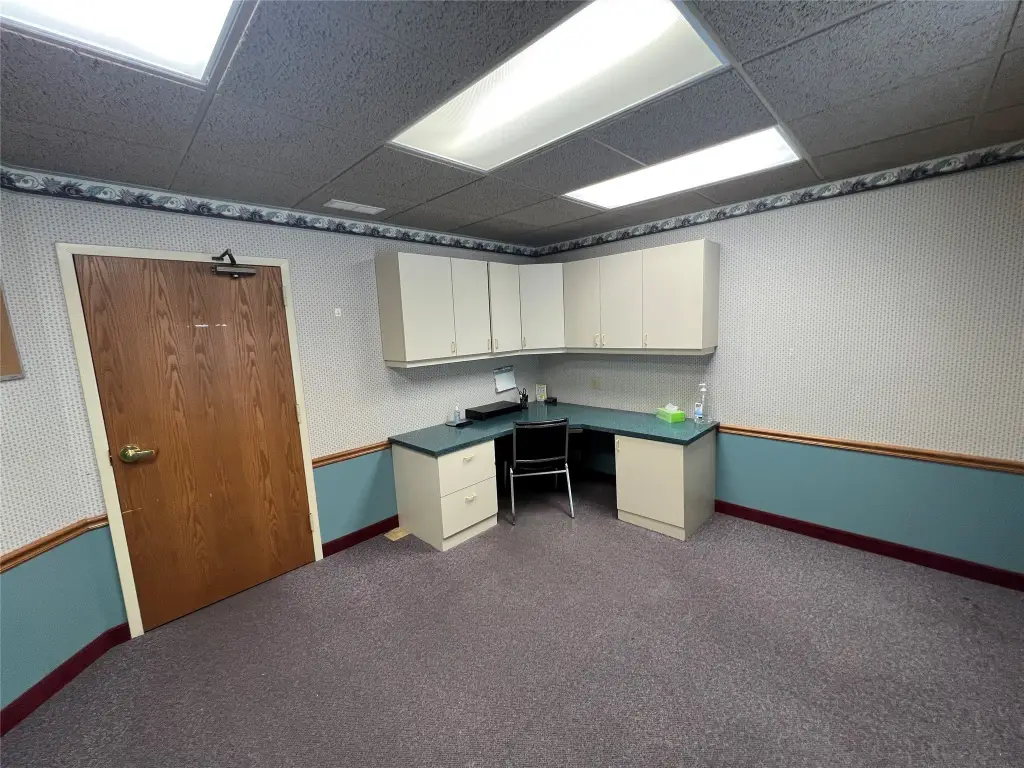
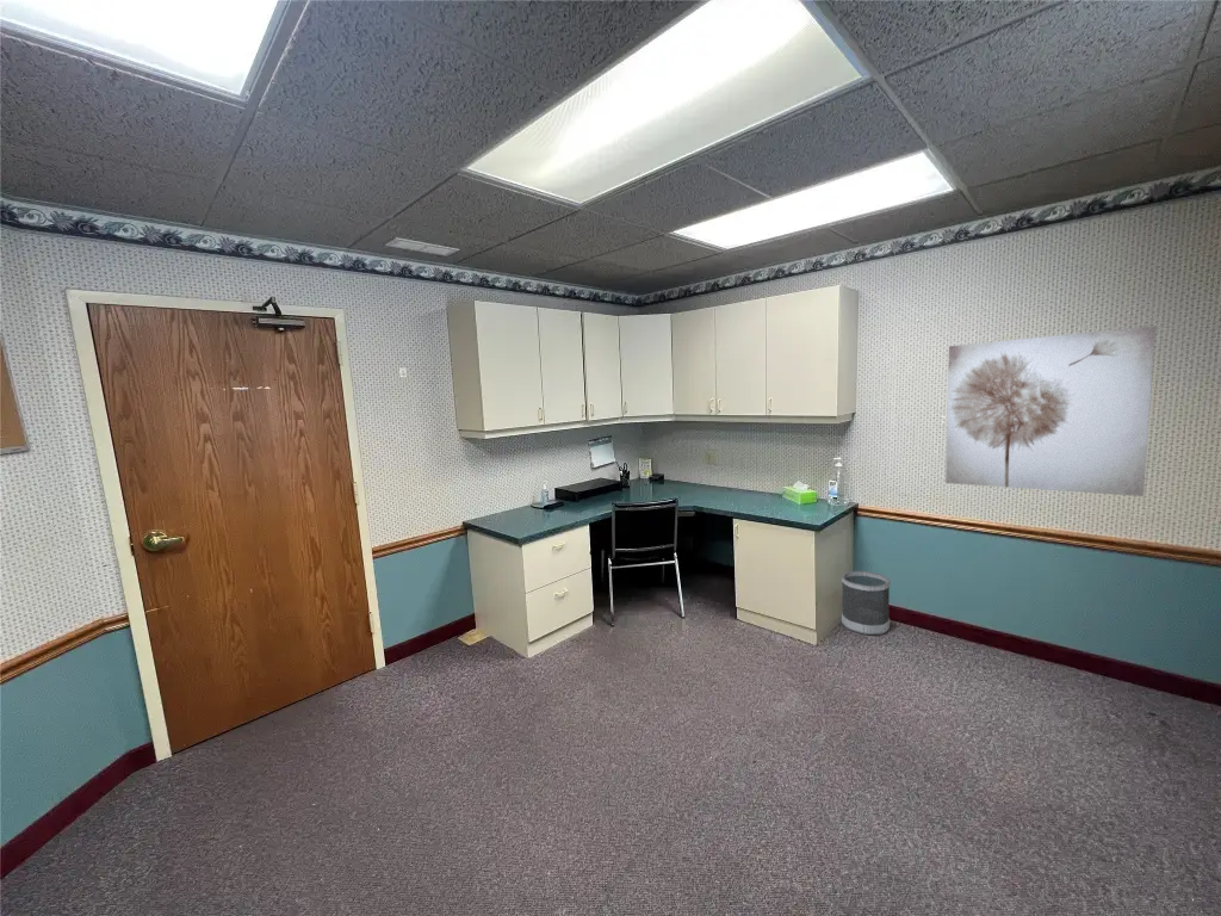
+ wastebasket [841,570,891,636]
+ wall art [944,324,1157,497]
